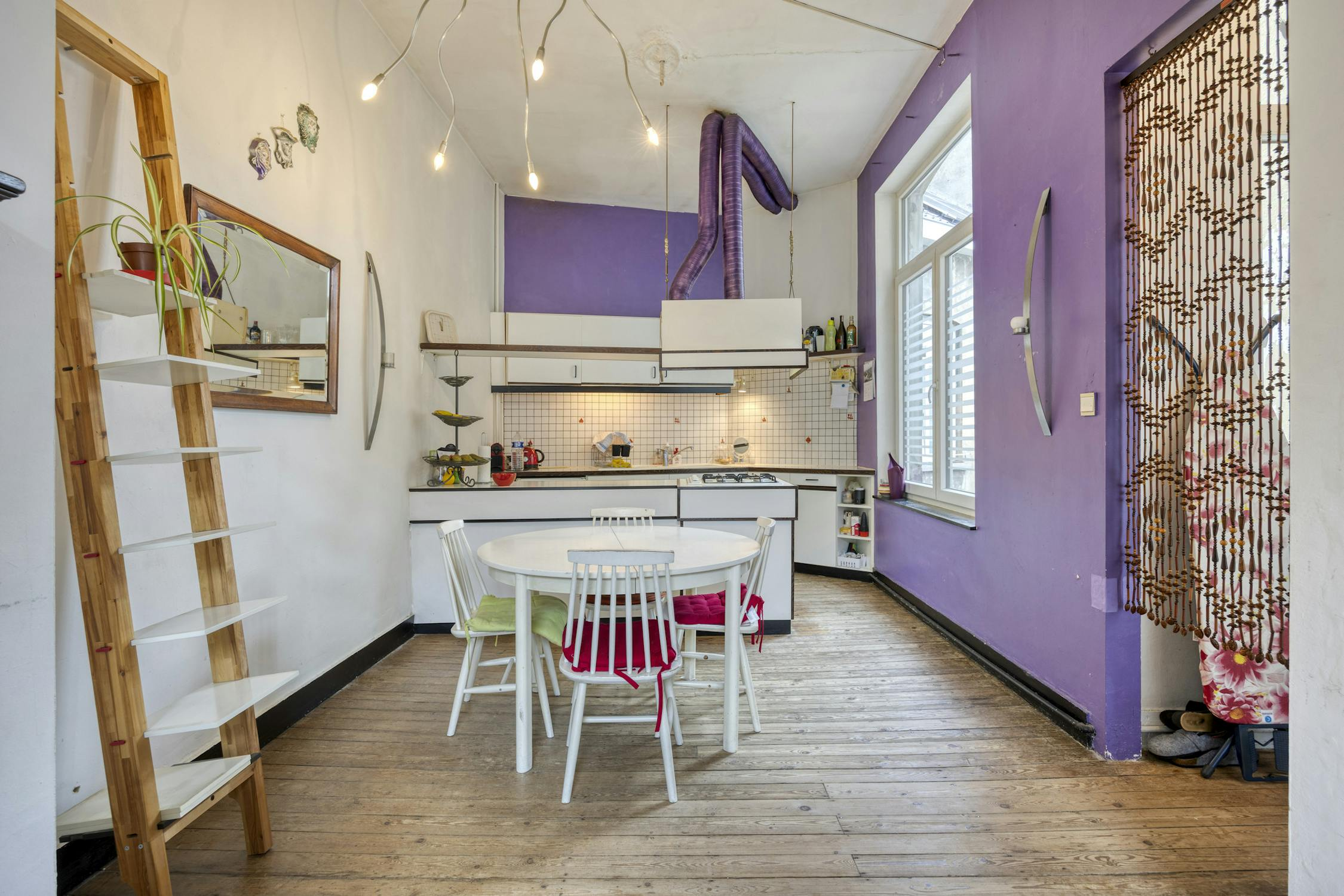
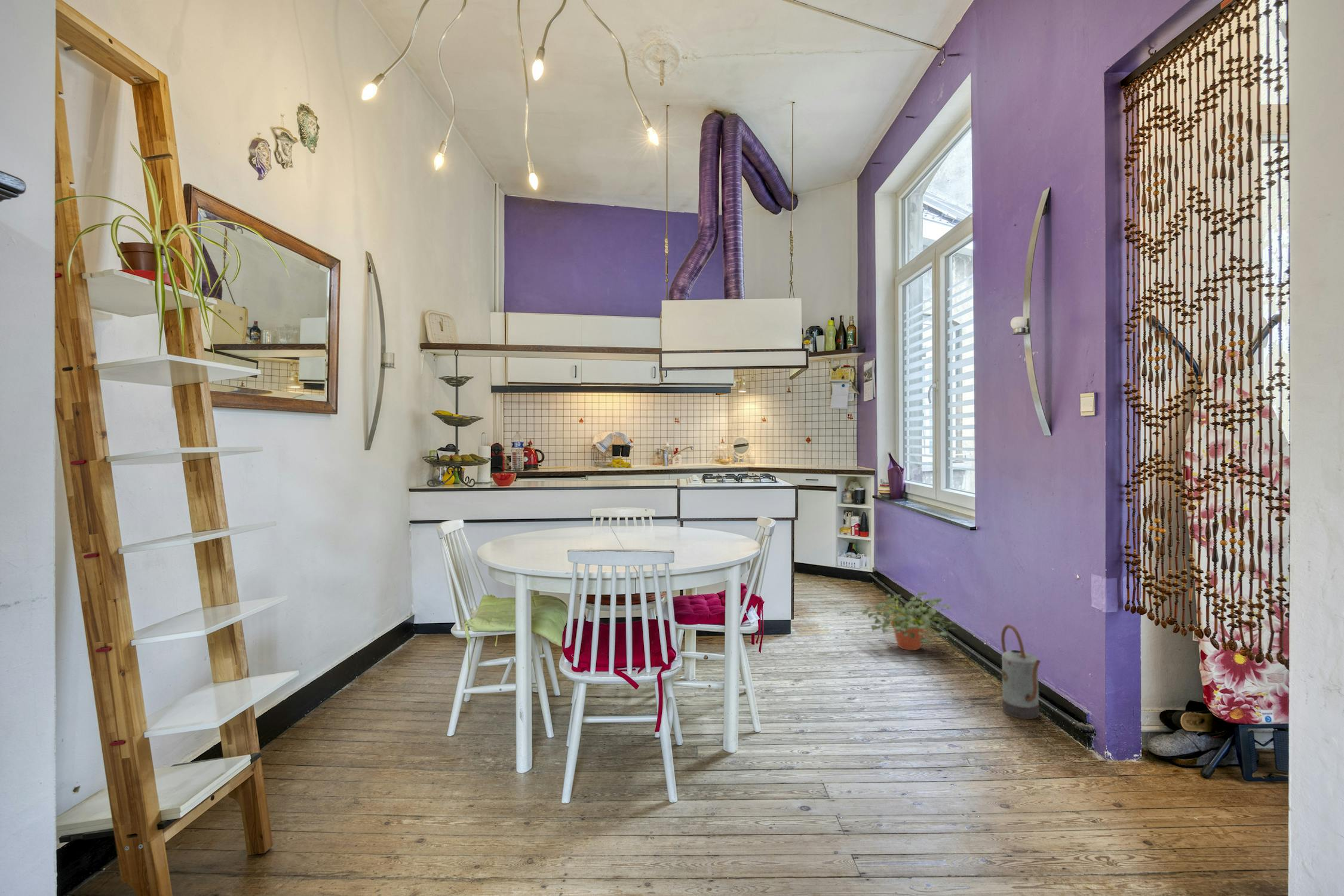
+ potted plant [861,591,959,651]
+ watering can [1001,624,1041,720]
